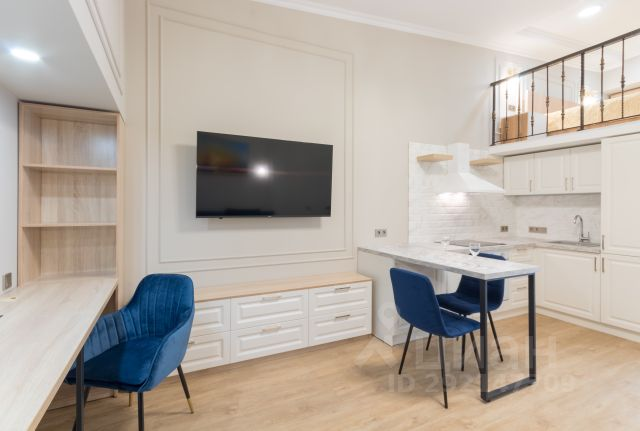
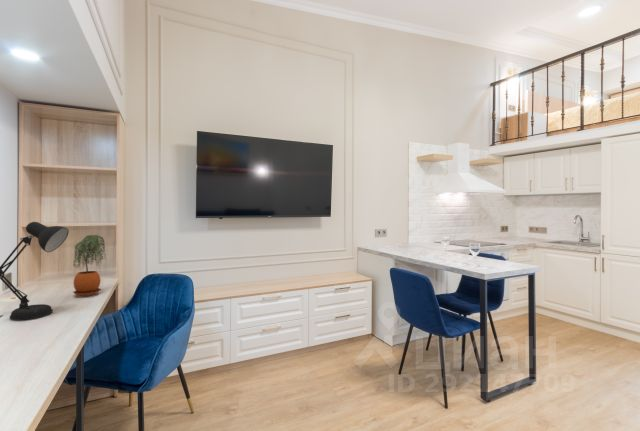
+ desk lamp [0,221,70,321]
+ potted plant [72,234,107,297]
